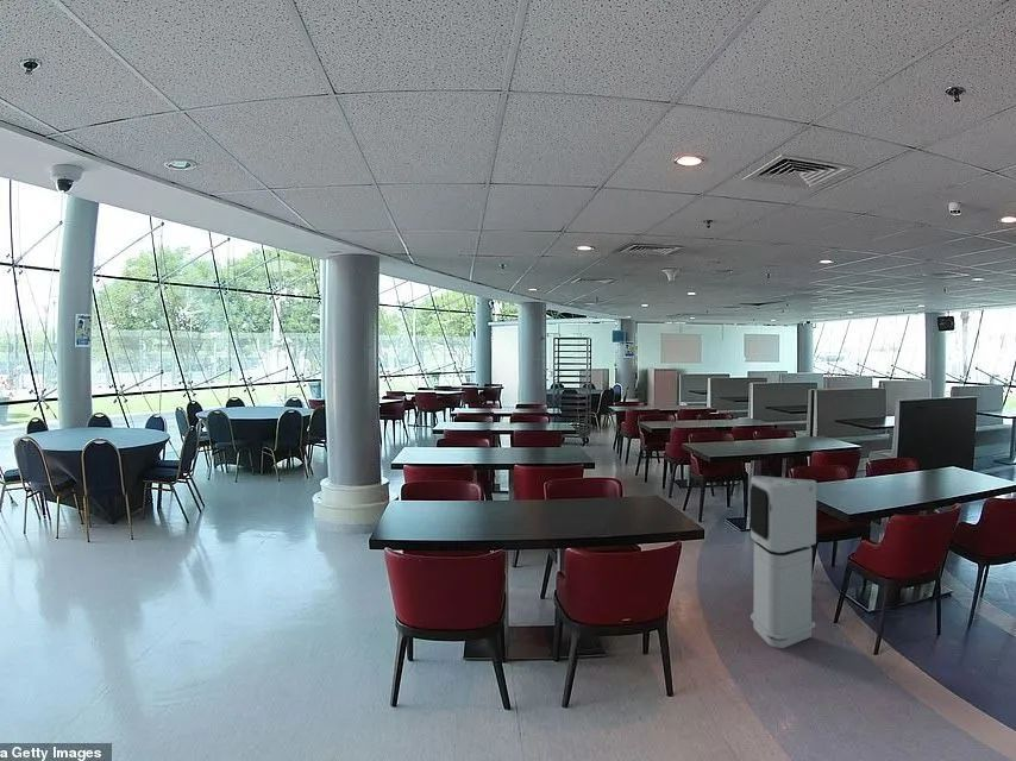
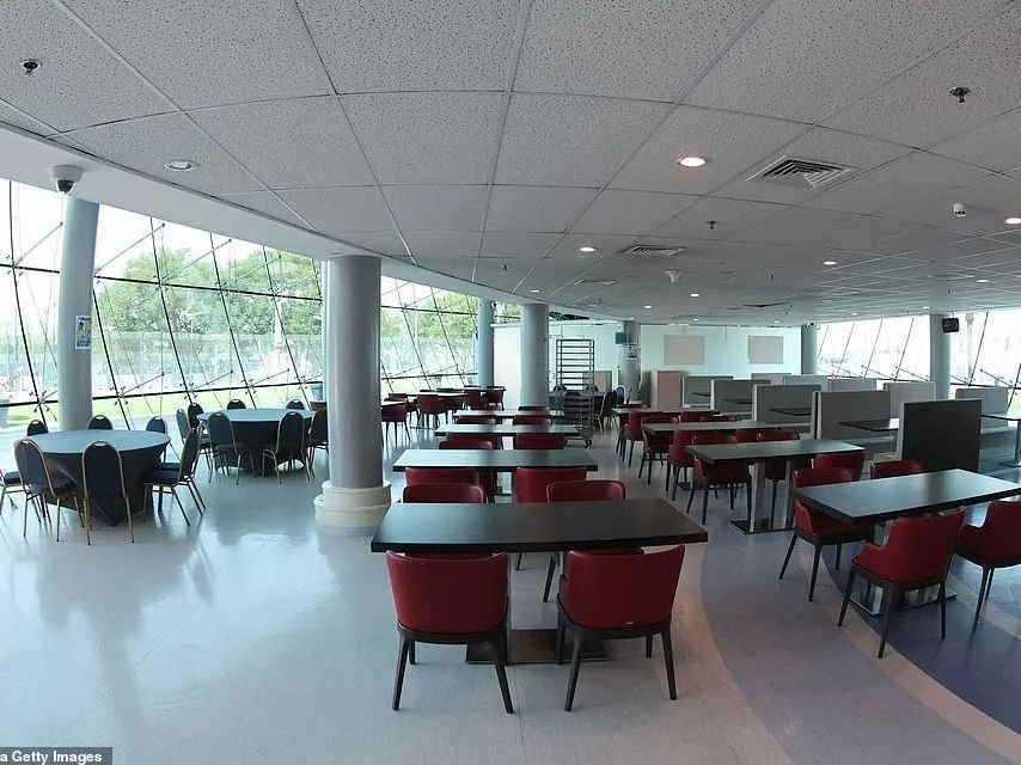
- air purifier [750,474,817,649]
